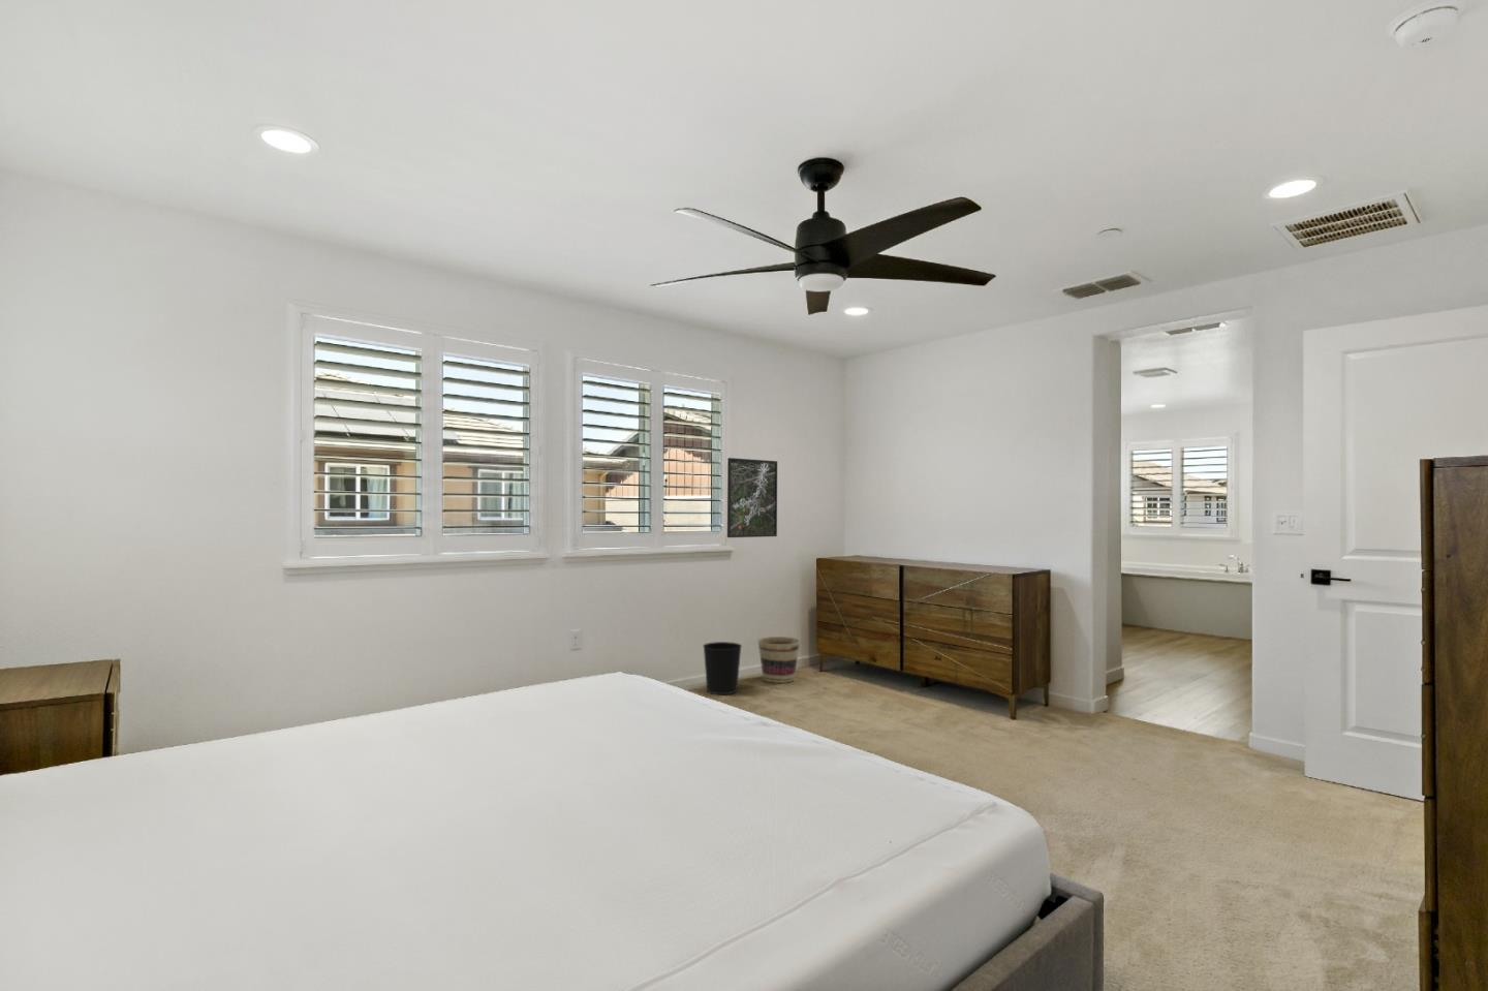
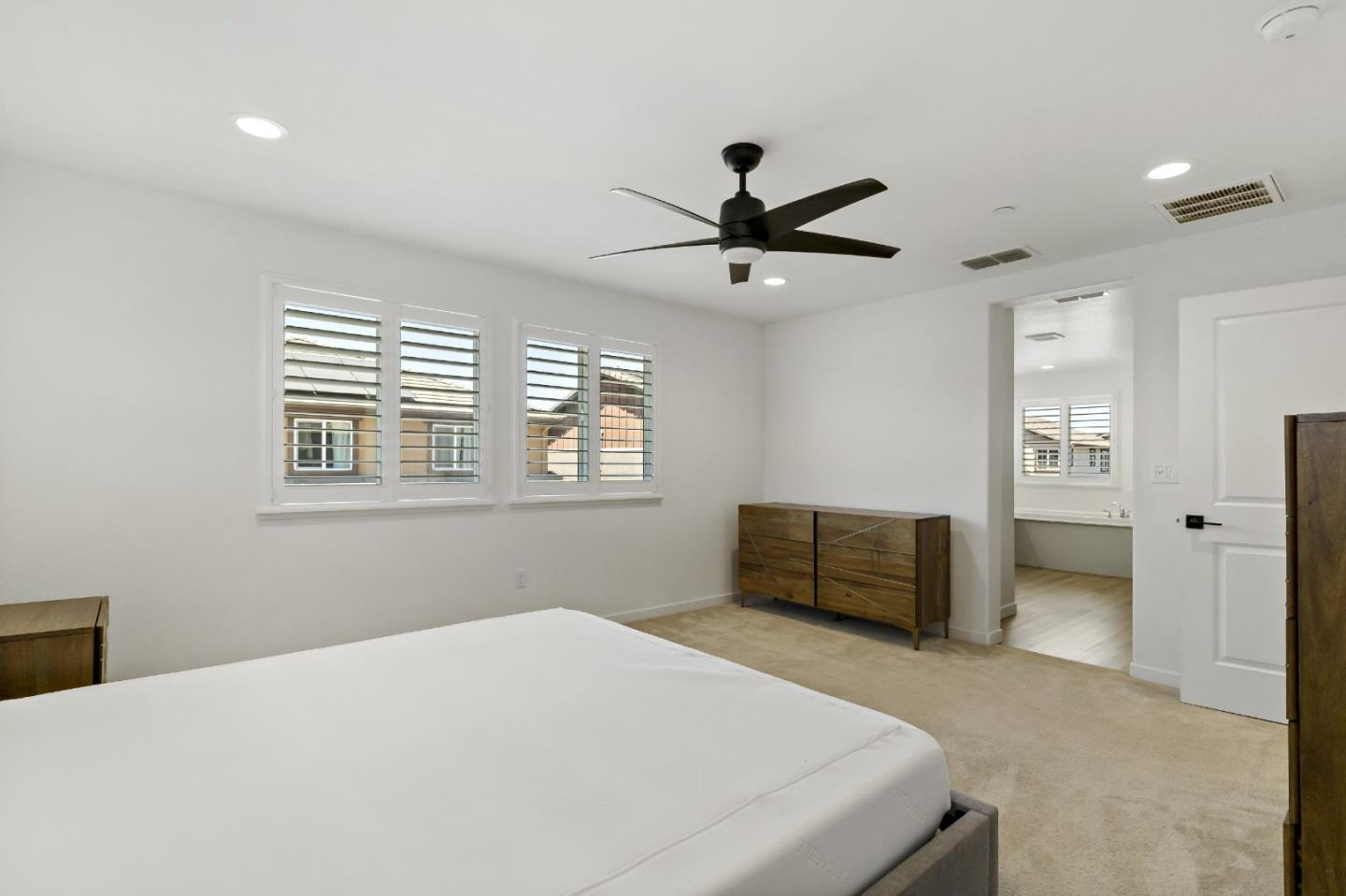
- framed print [726,457,778,539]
- basket [757,636,800,685]
- wastebasket [702,640,743,696]
